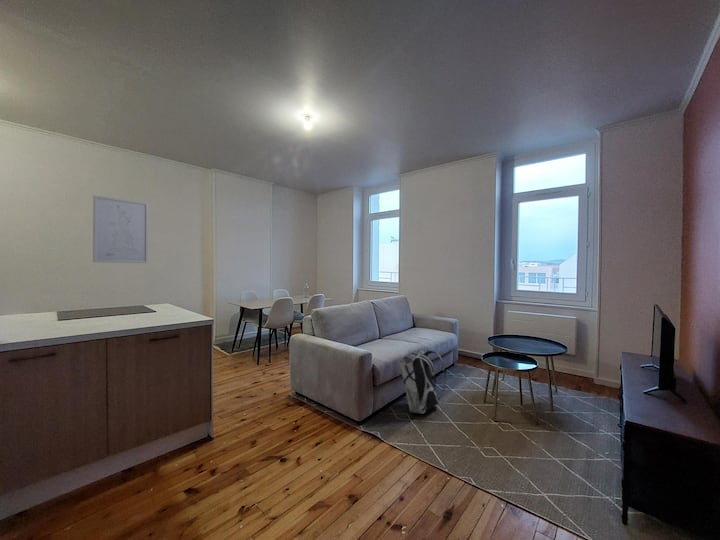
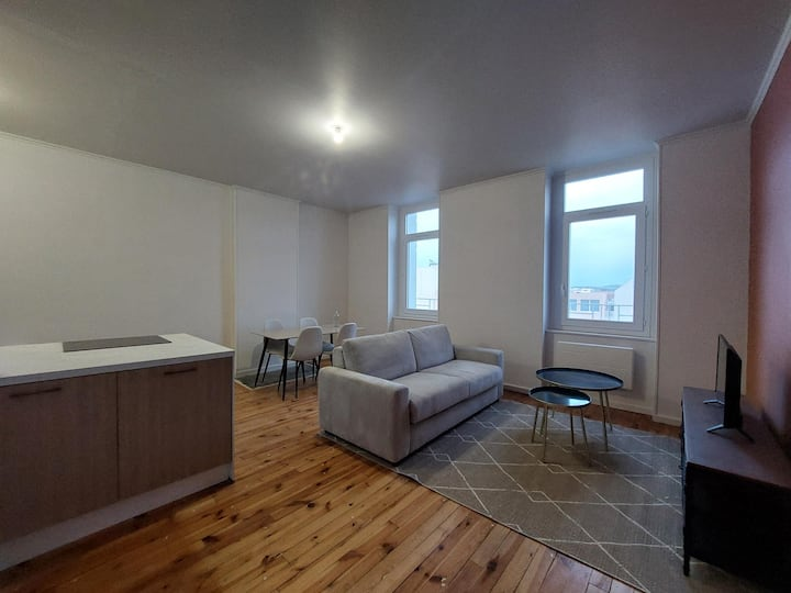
- wall art [92,194,149,264]
- backpack [398,350,447,414]
